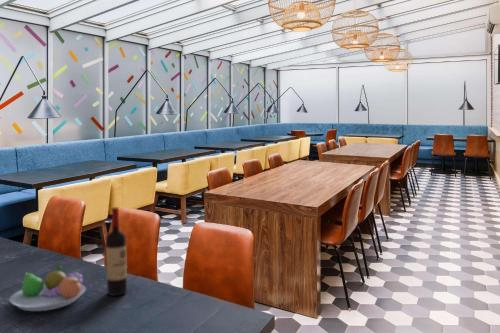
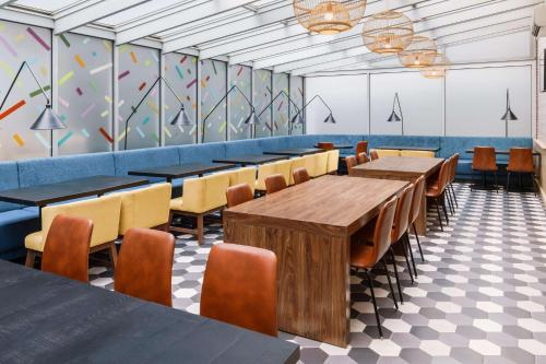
- wine bottle [105,206,128,297]
- fruit bowl [9,265,87,312]
